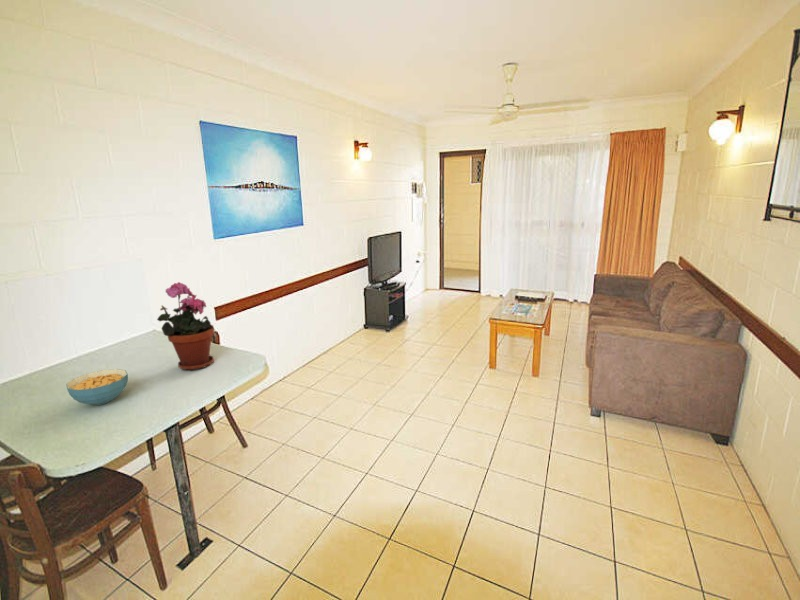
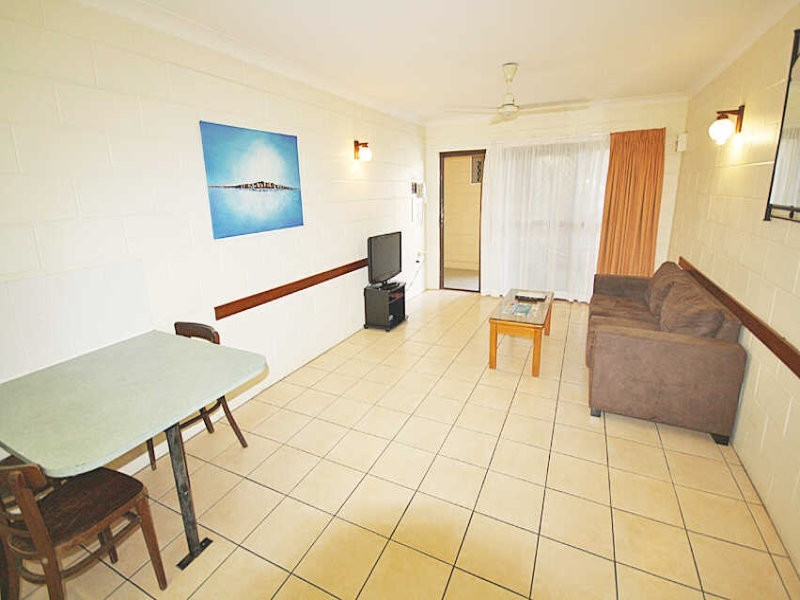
- cereal bowl [65,368,129,406]
- potted plant [156,281,215,371]
